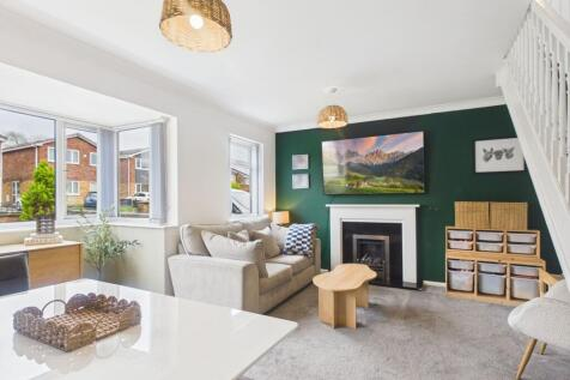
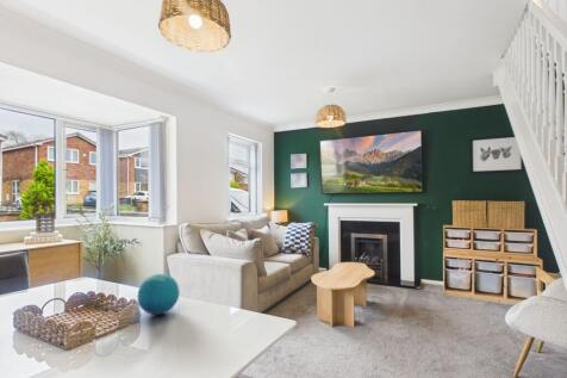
+ decorative orb [136,273,181,316]
